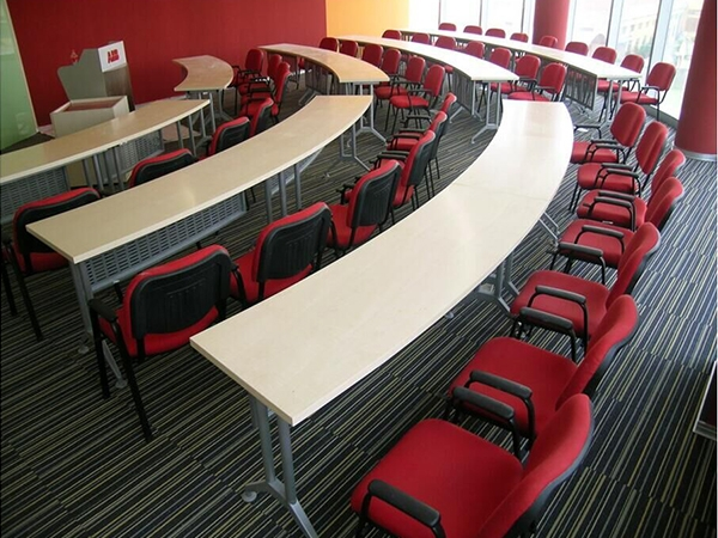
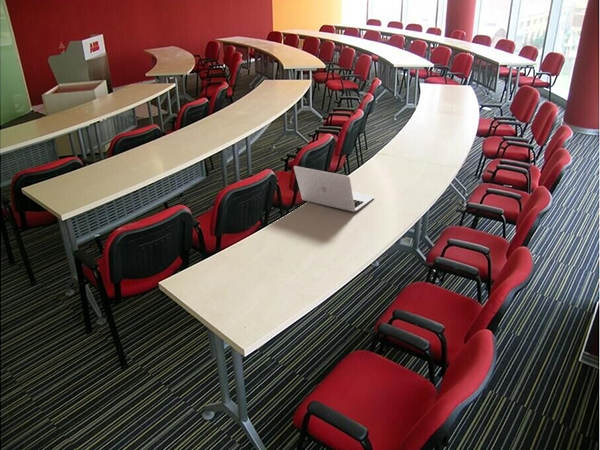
+ laptop [293,165,376,213]
